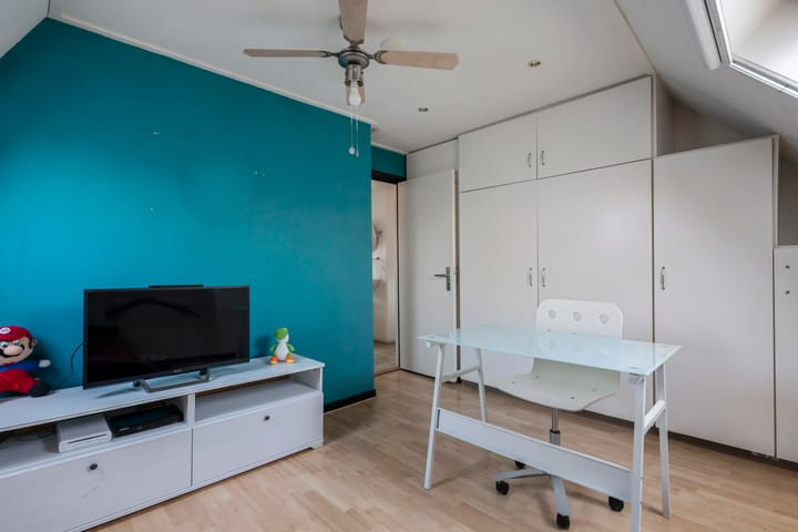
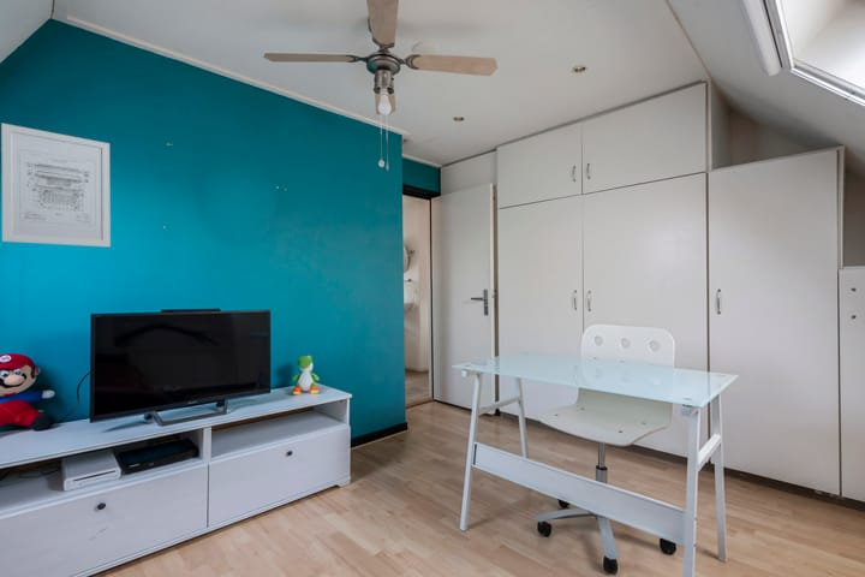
+ wall art [0,121,112,248]
